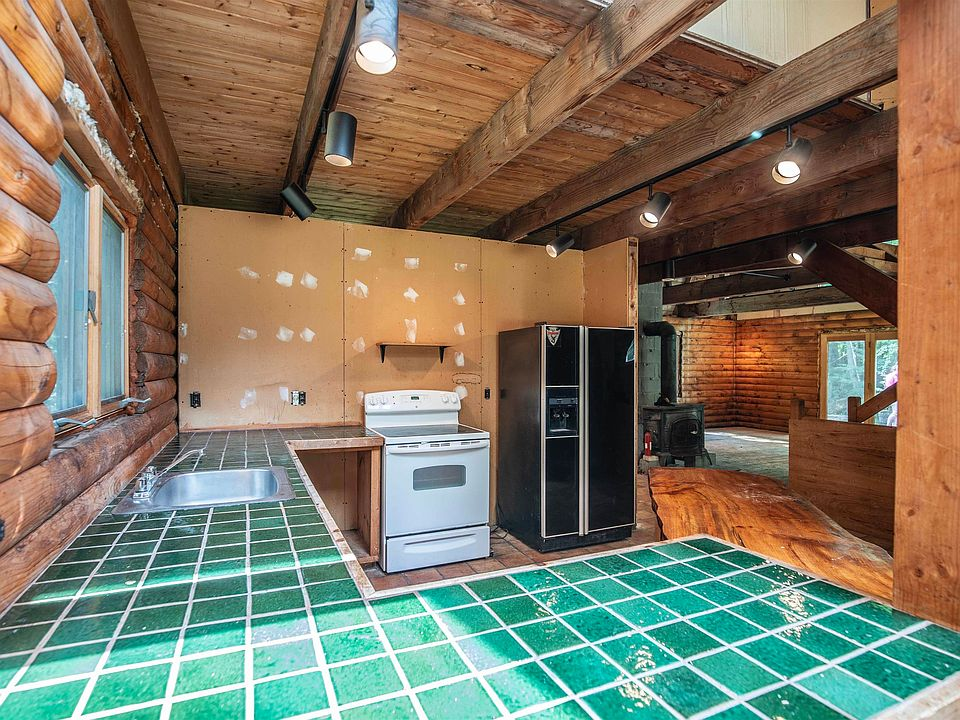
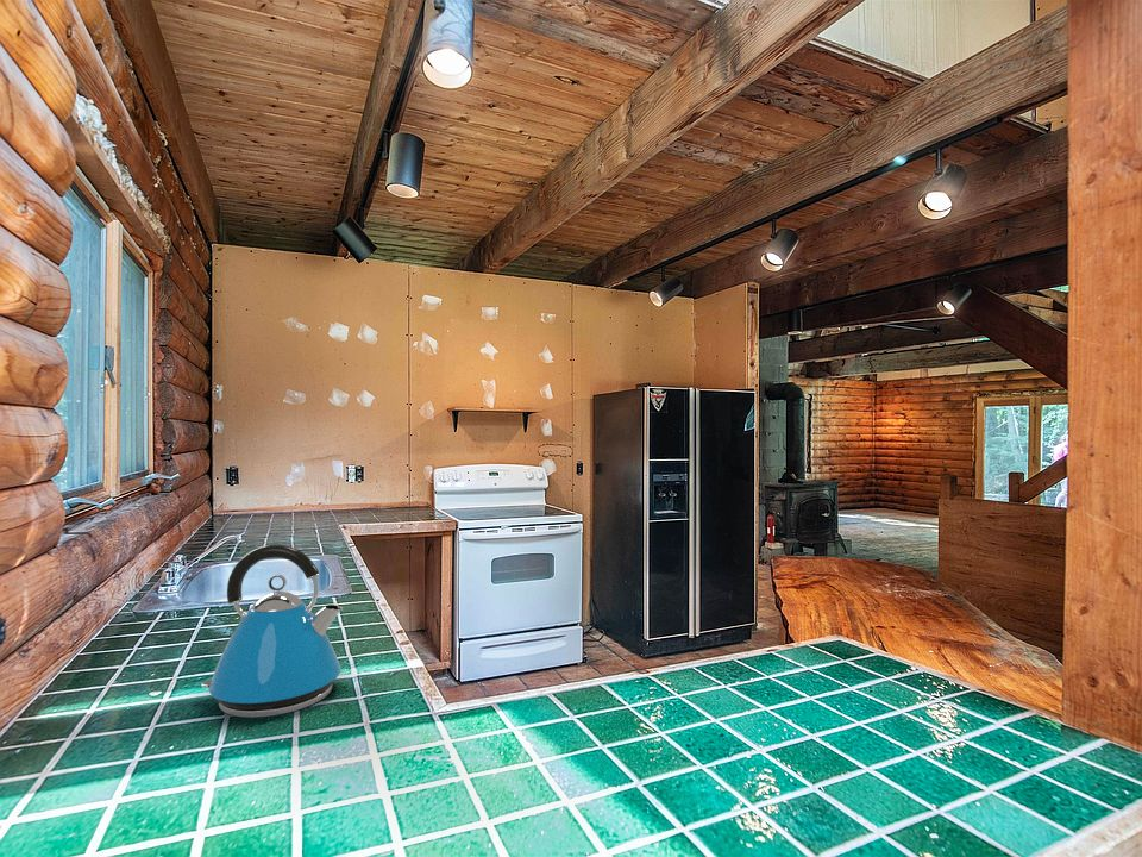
+ kettle [200,544,343,719]
